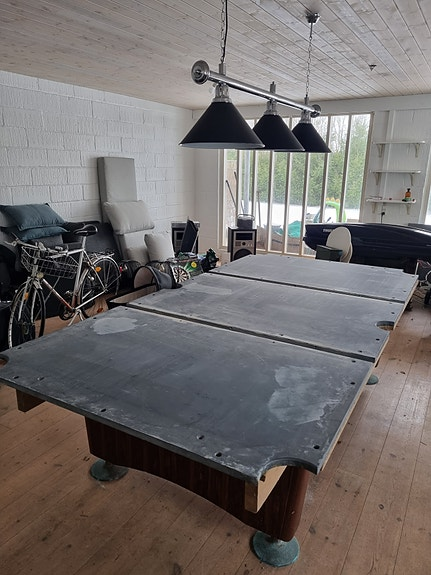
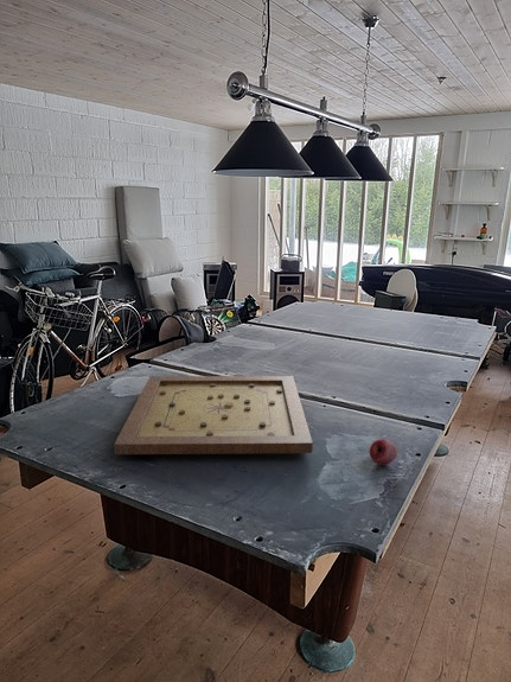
+ fruit [369,438,398,466]
+ gameboard [113,375,314,455]
